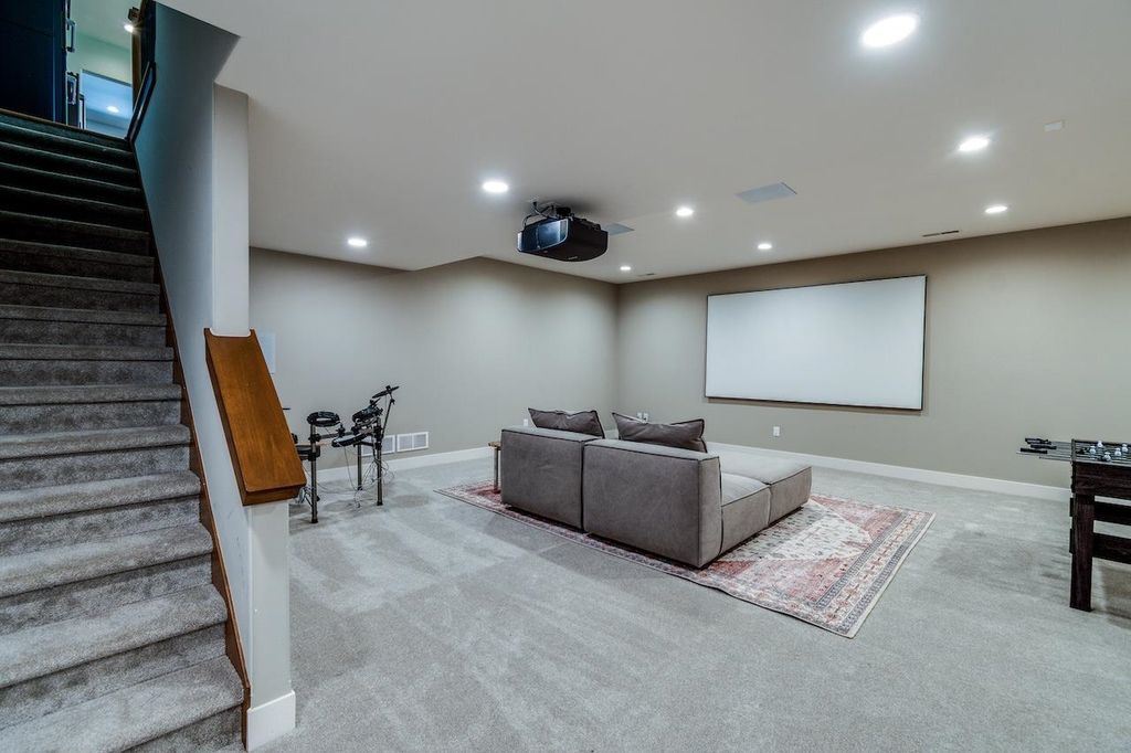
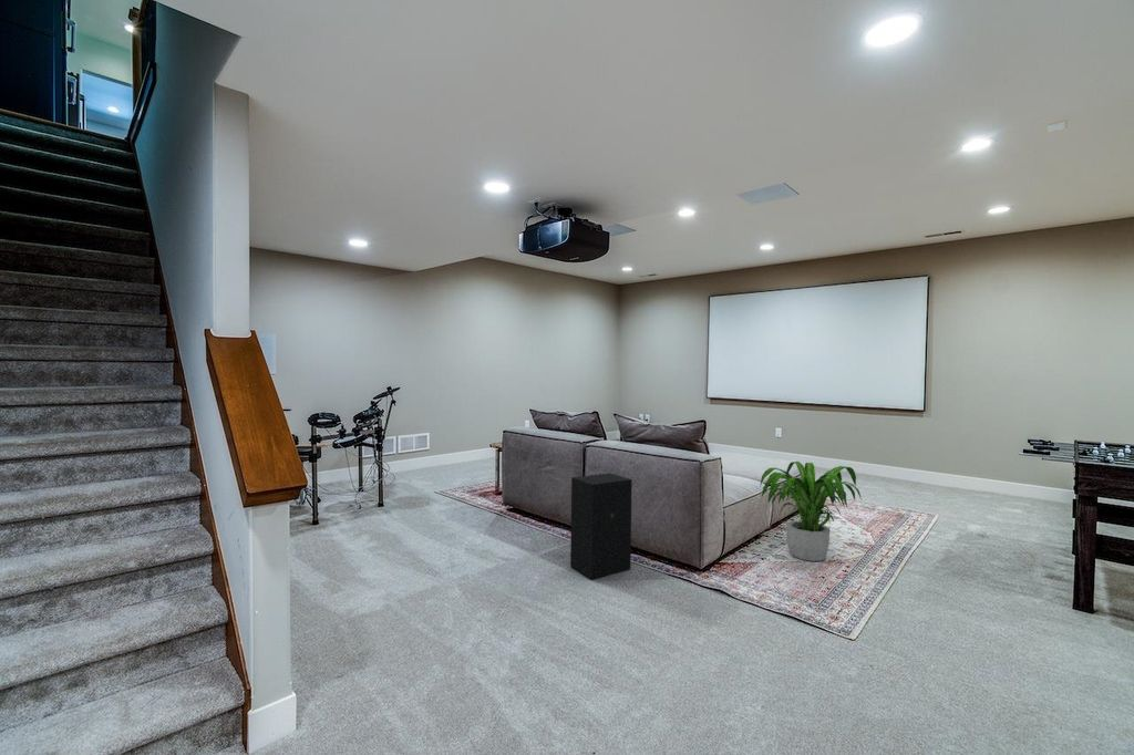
+ speaker [569,472,633,580]
+ potted plant [759,461,863,562]
